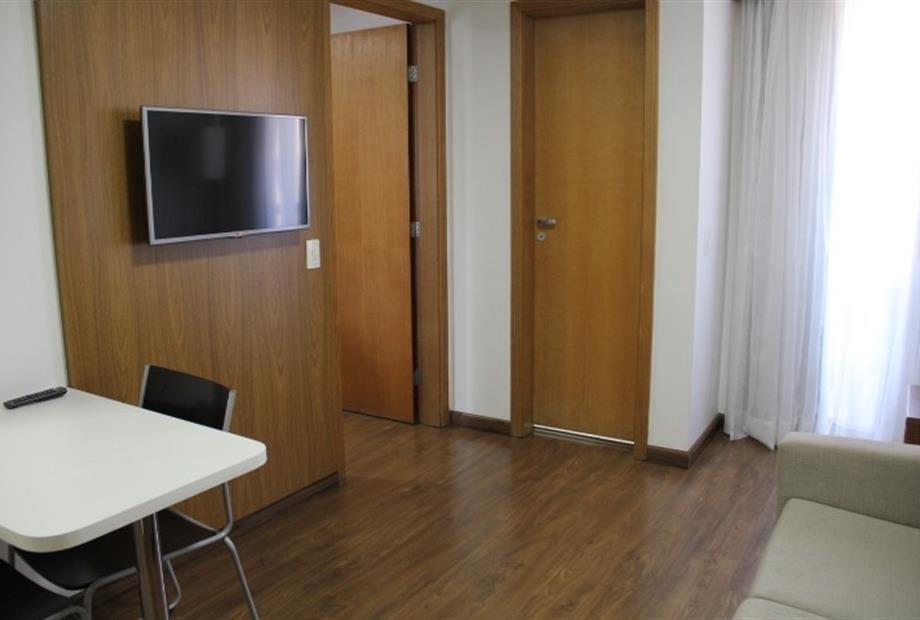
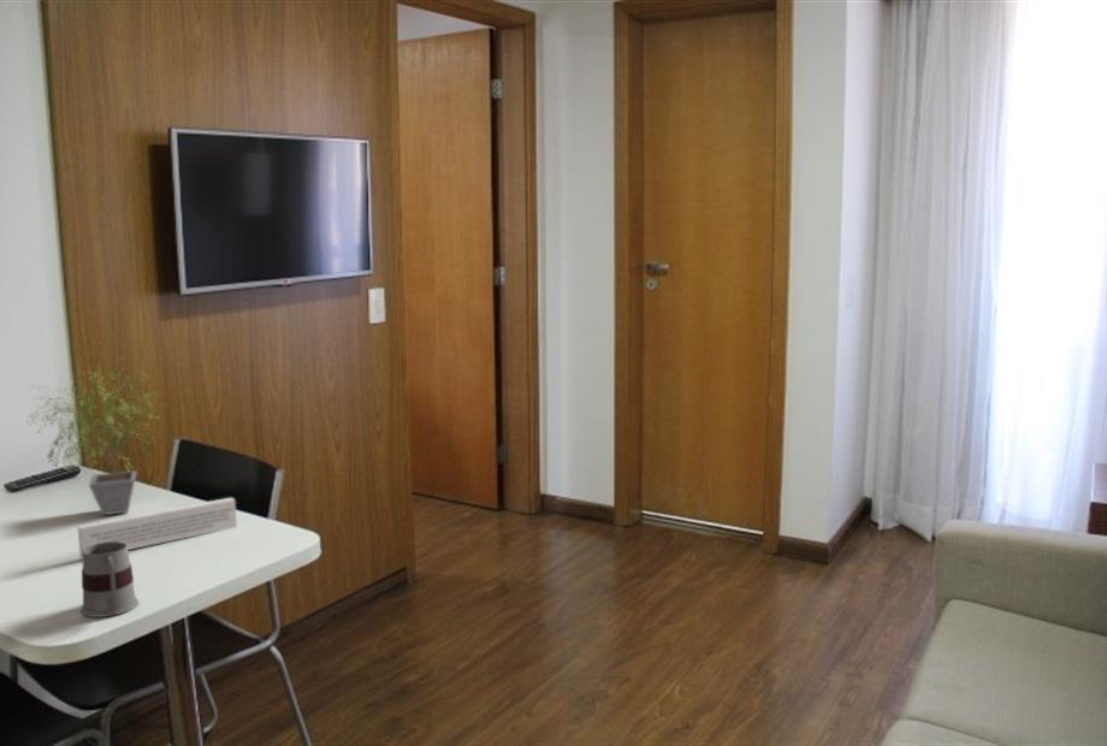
+ potted plant [24,353,167,516]
+ book [76,497,238,558]
+ mug [79,541,140,618]
